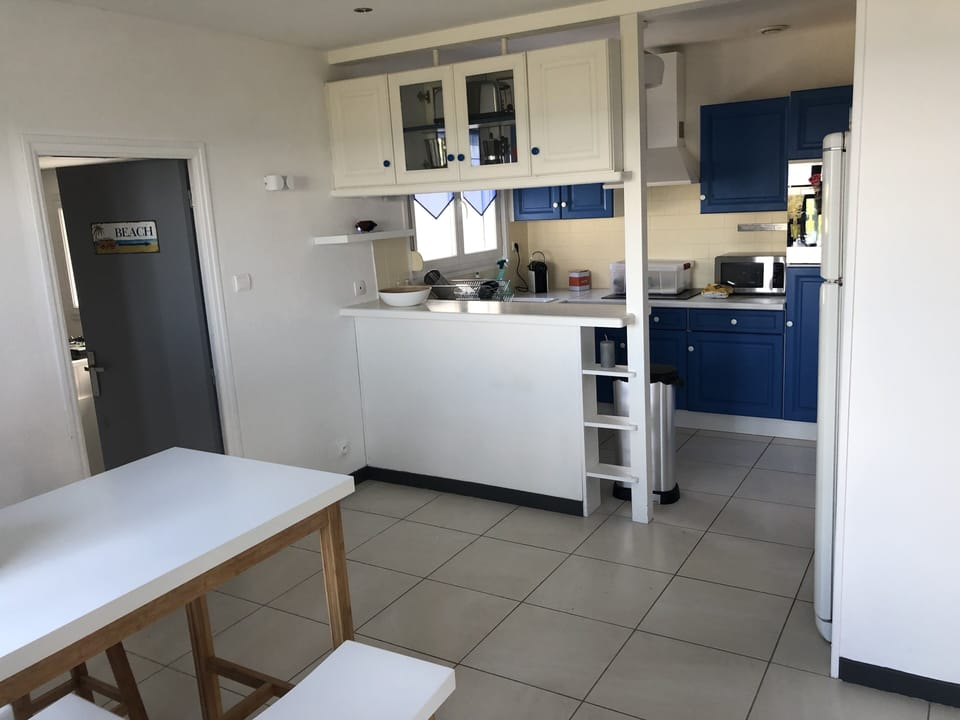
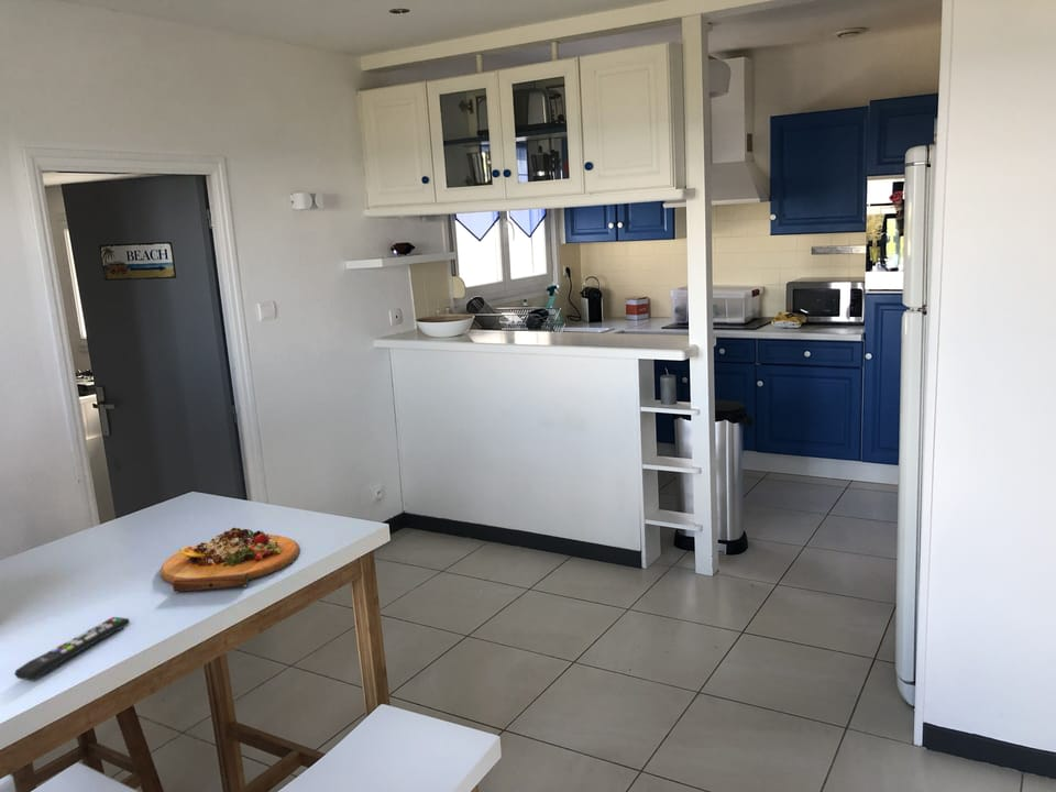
+ remote control [13,616,131,682]
+ cutting board [160,527,301,593]
